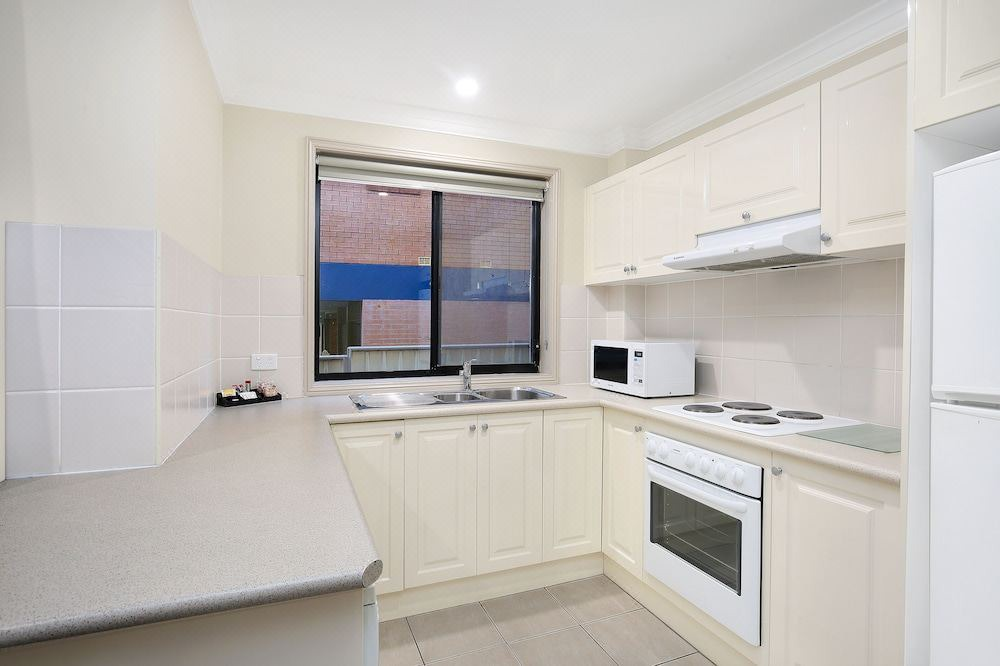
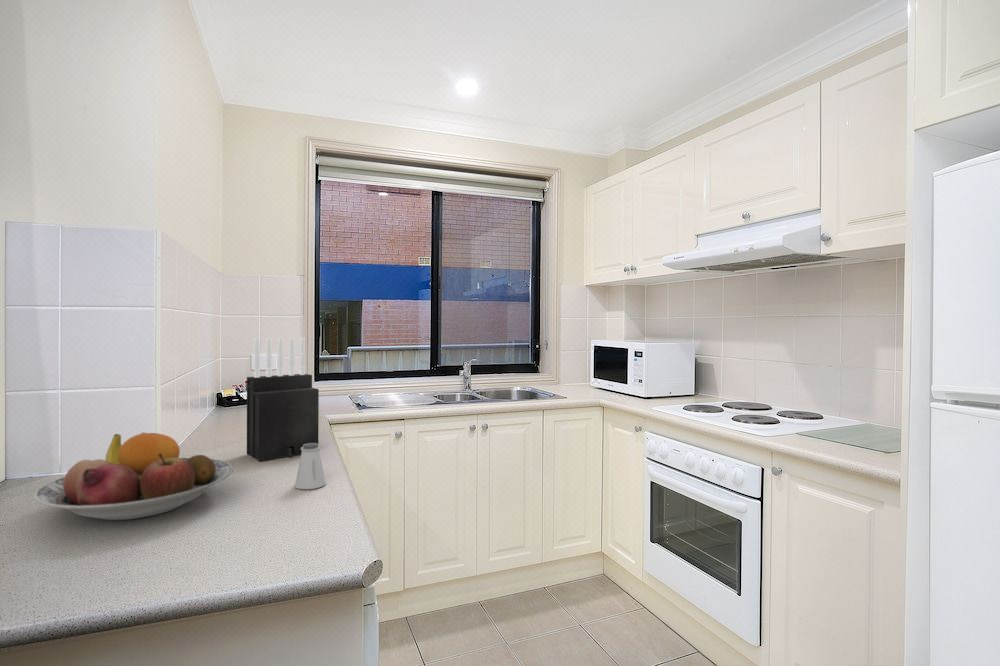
+ knife block [246,337,320,462]
+ saltshaker [294,443,327,490]
+ fruit bowl [33,432,234,521]
